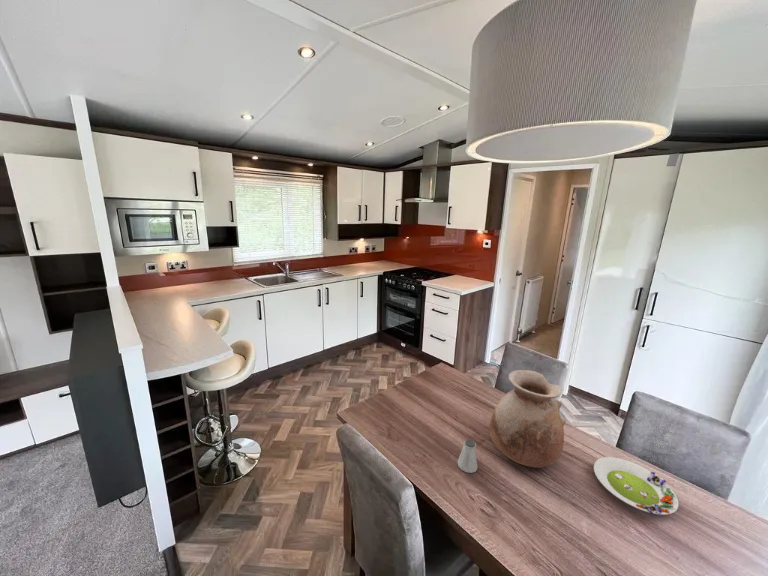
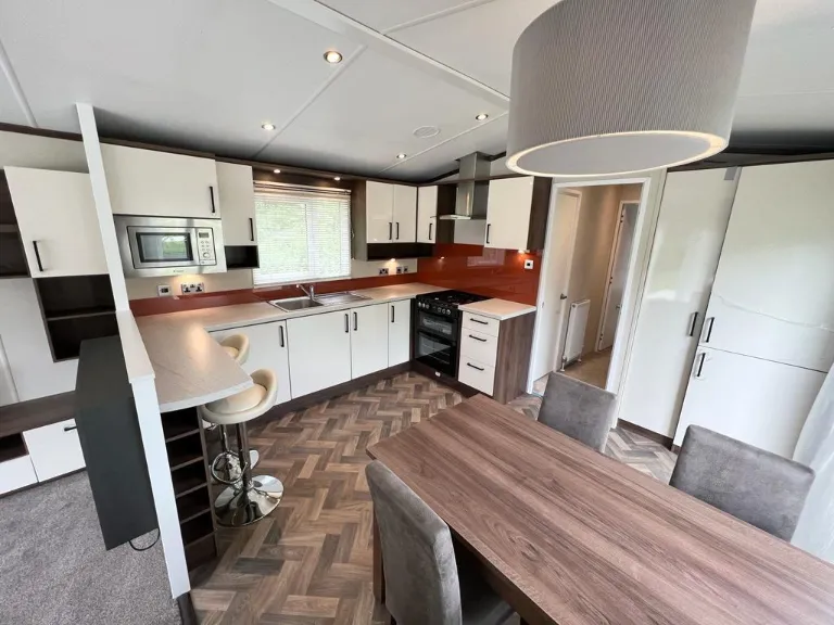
- vase [489,369,567,469]
- saltshaker [457,438,479,474]
- salad plate [593,456,679,516]
